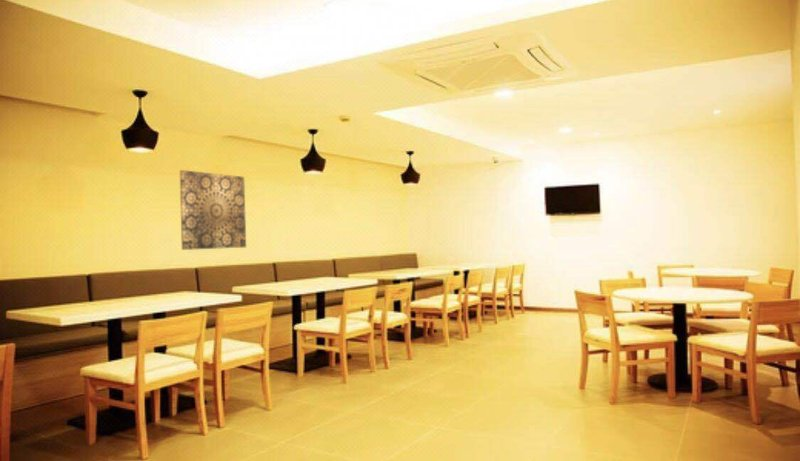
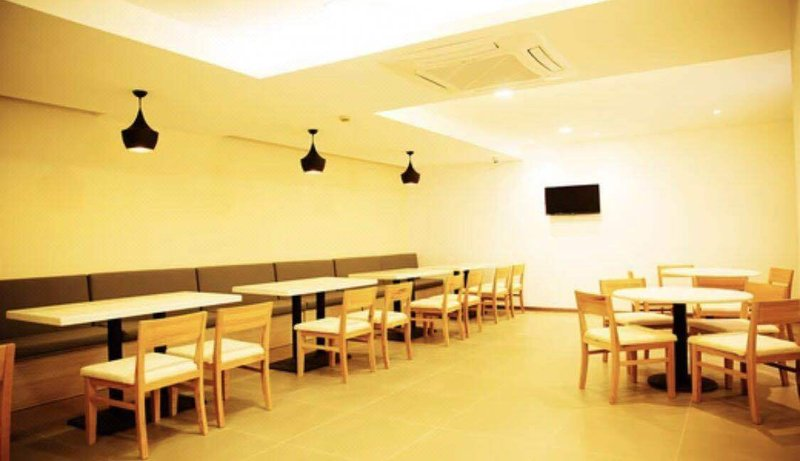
- wall art [179,169,247,251]
